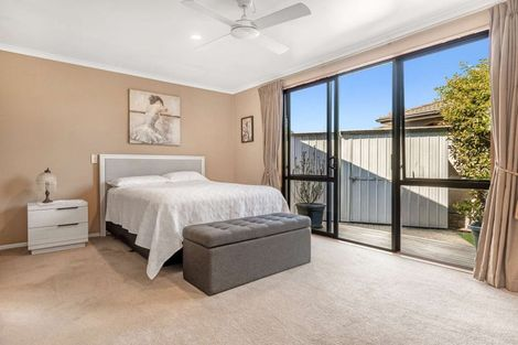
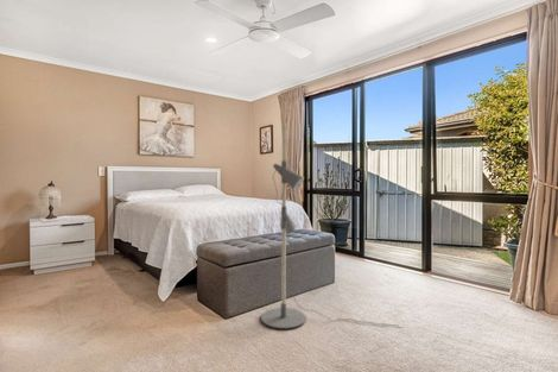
+ floor lamp [260,121,398,329]
